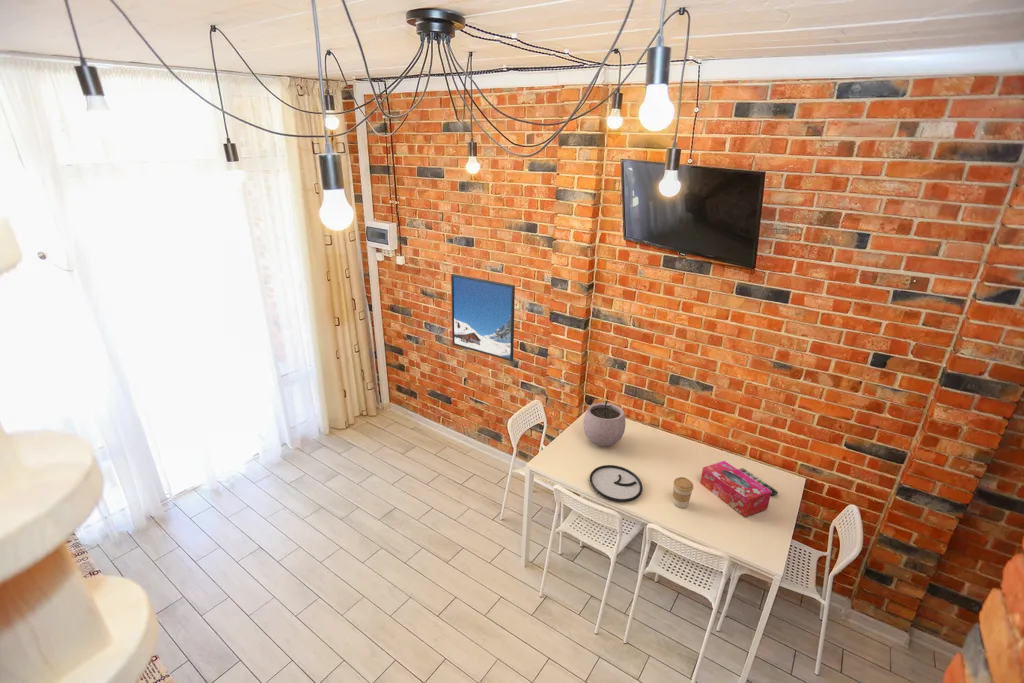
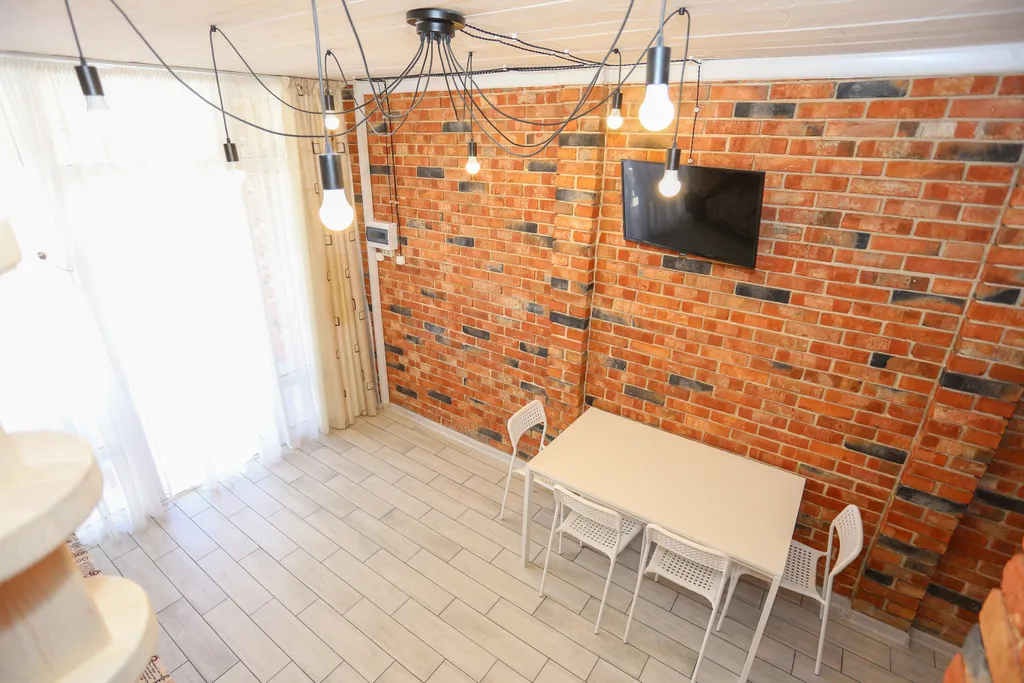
- plant pot [582,395,626,447]
- coffee cup [672,476,694,509]
- plate [589,464,644,503]
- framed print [450,273,516,362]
- remote control [738,467,779,497]
- tissue box [699,460,771,518]
